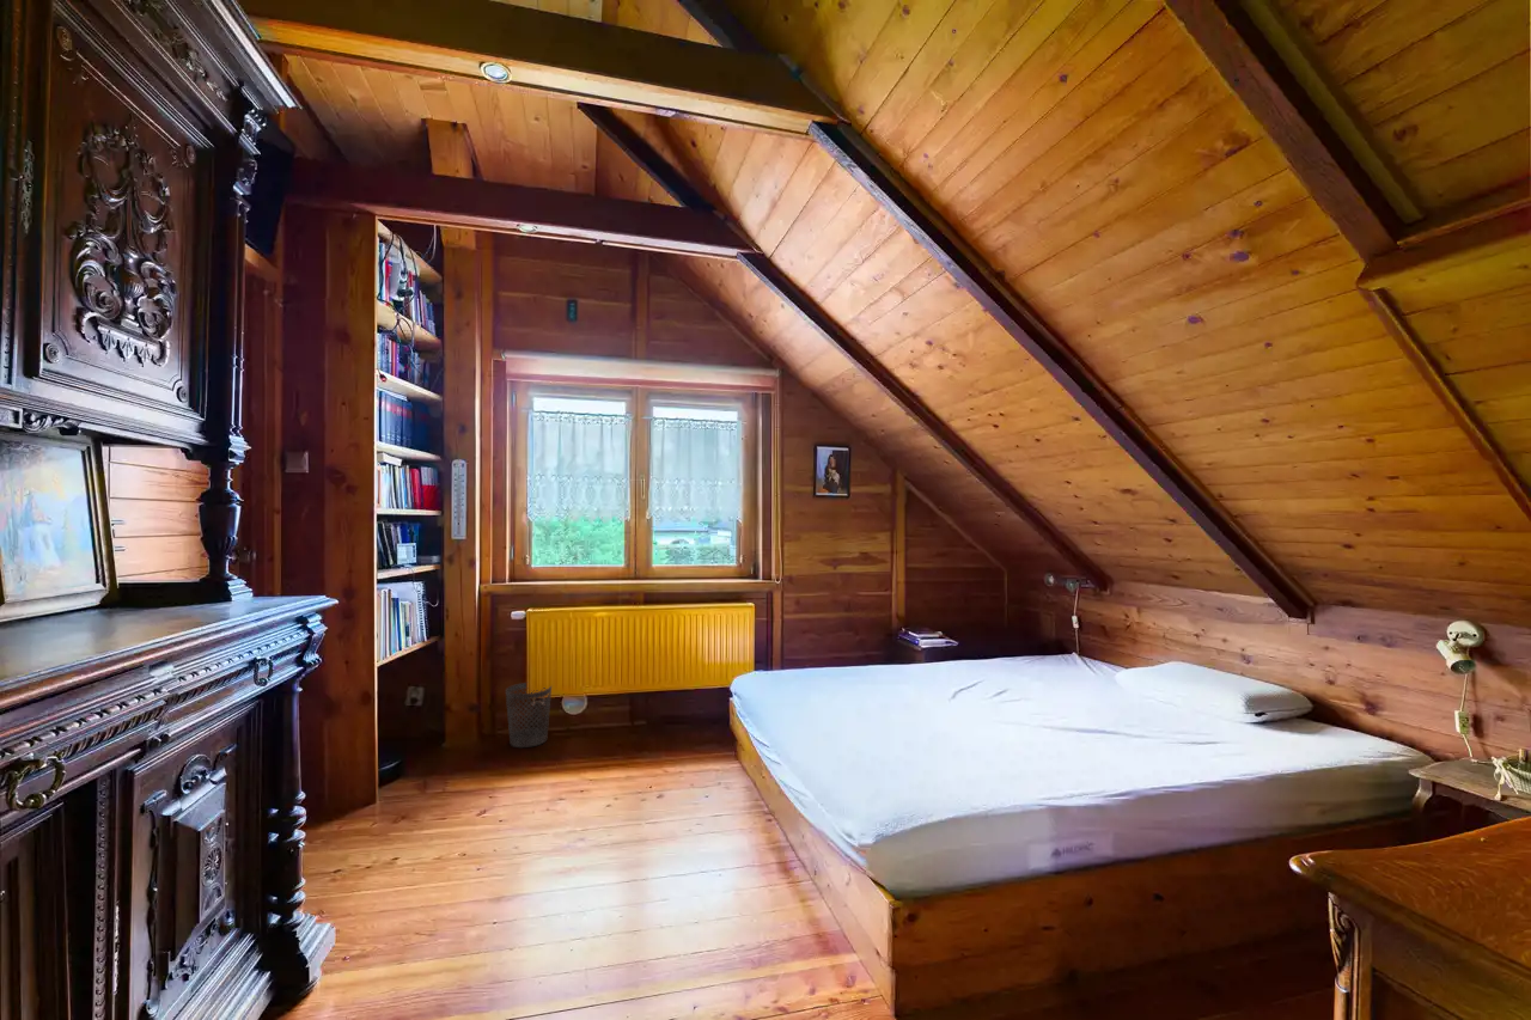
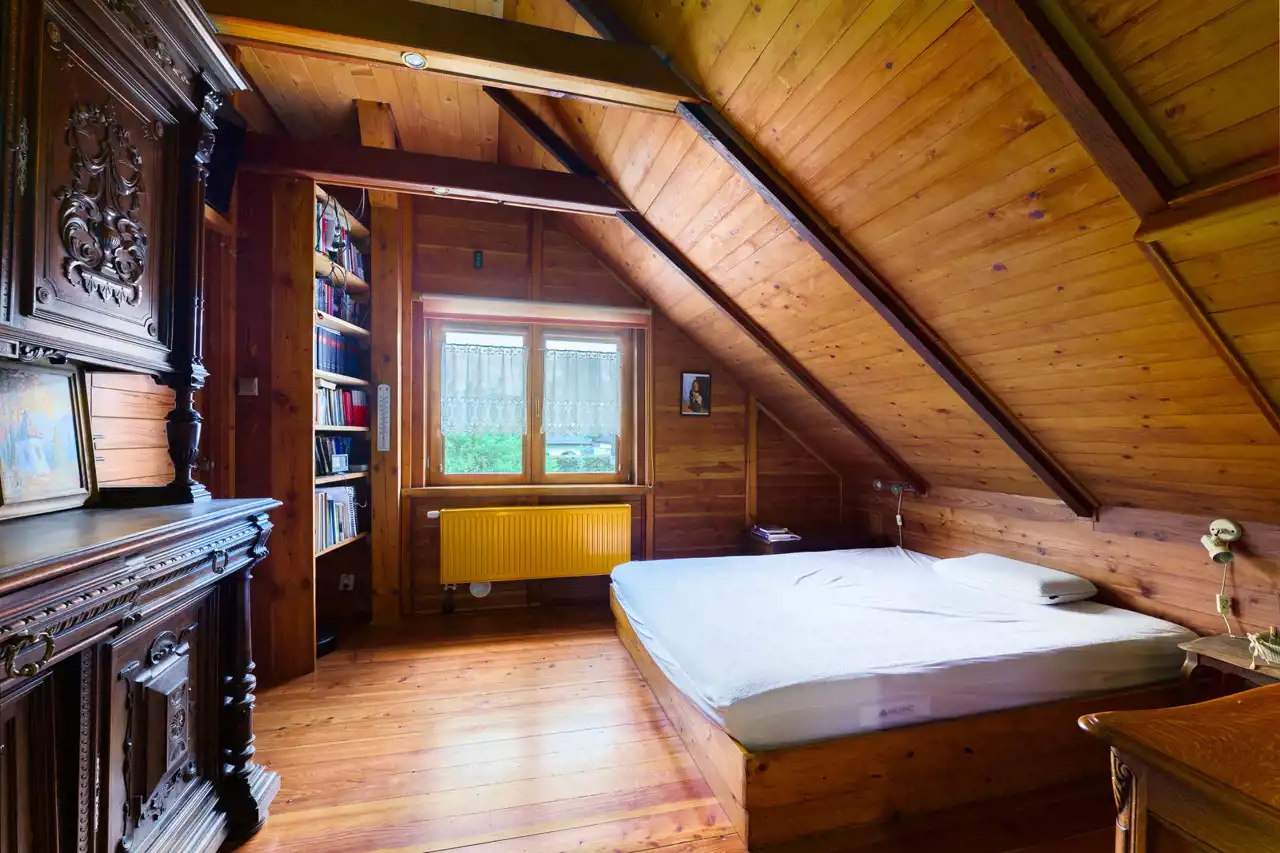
- wastebasket [505,682,553,749]
